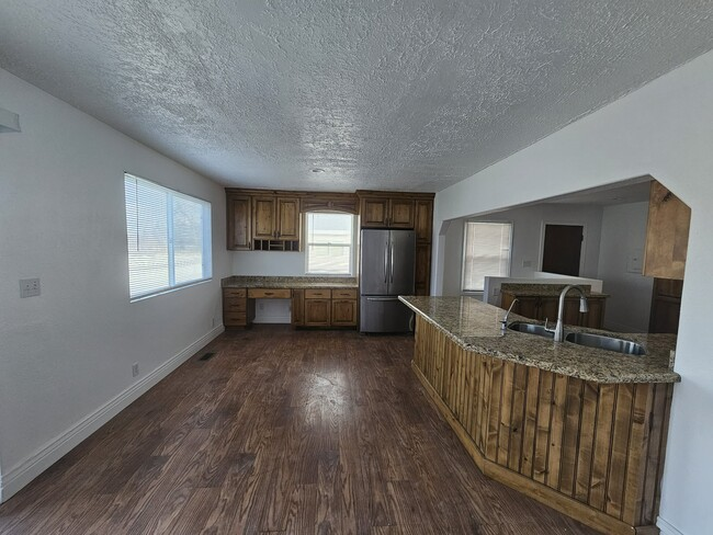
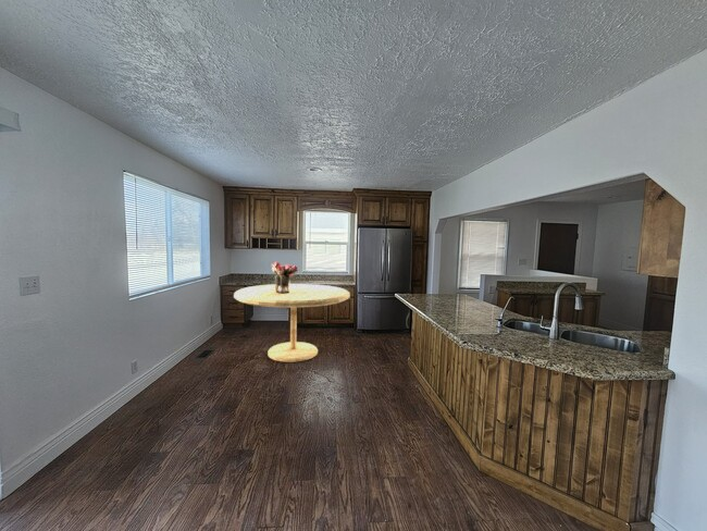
+ dining table [233,283,351,363]
+ bouquet [270,260,300,294]
